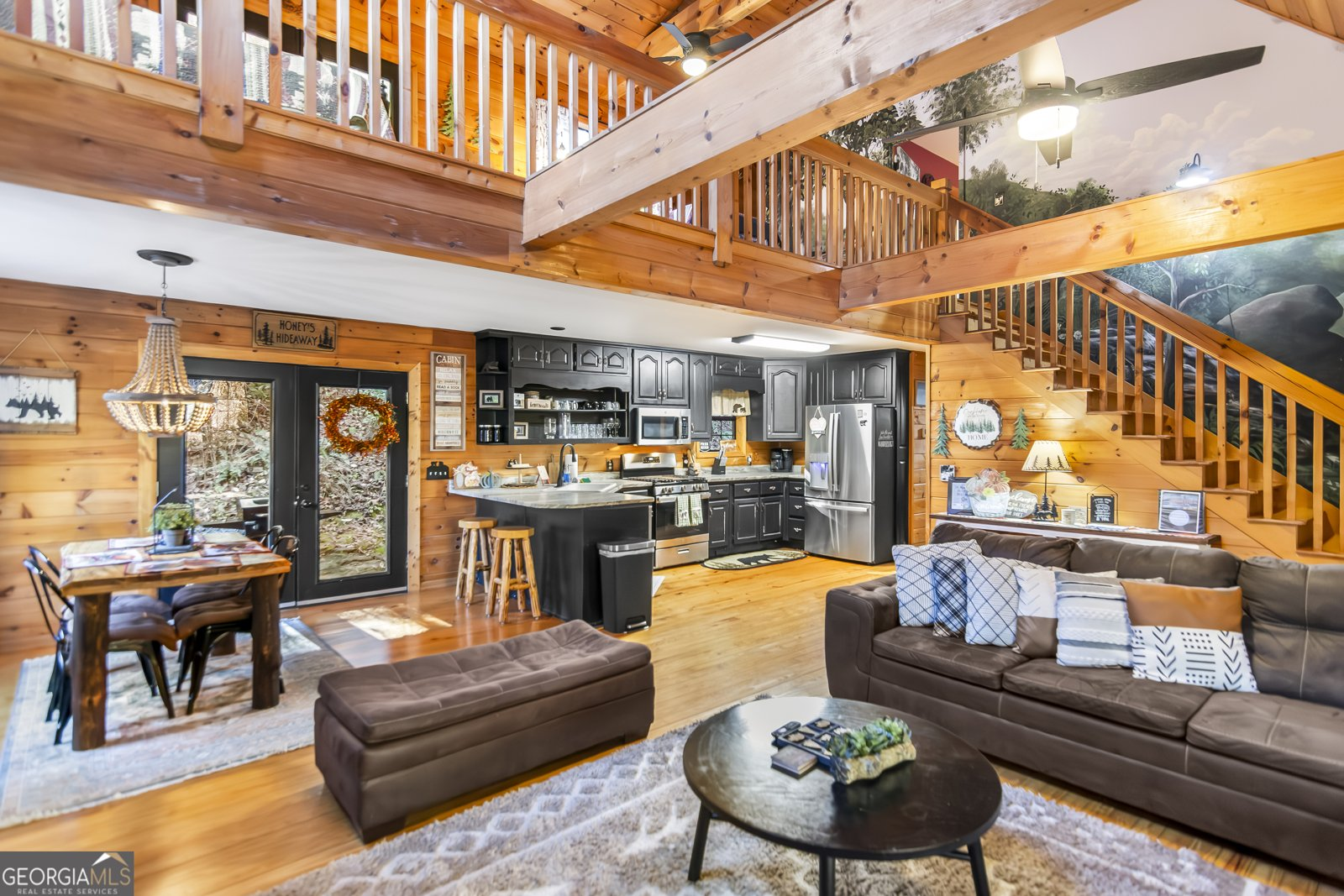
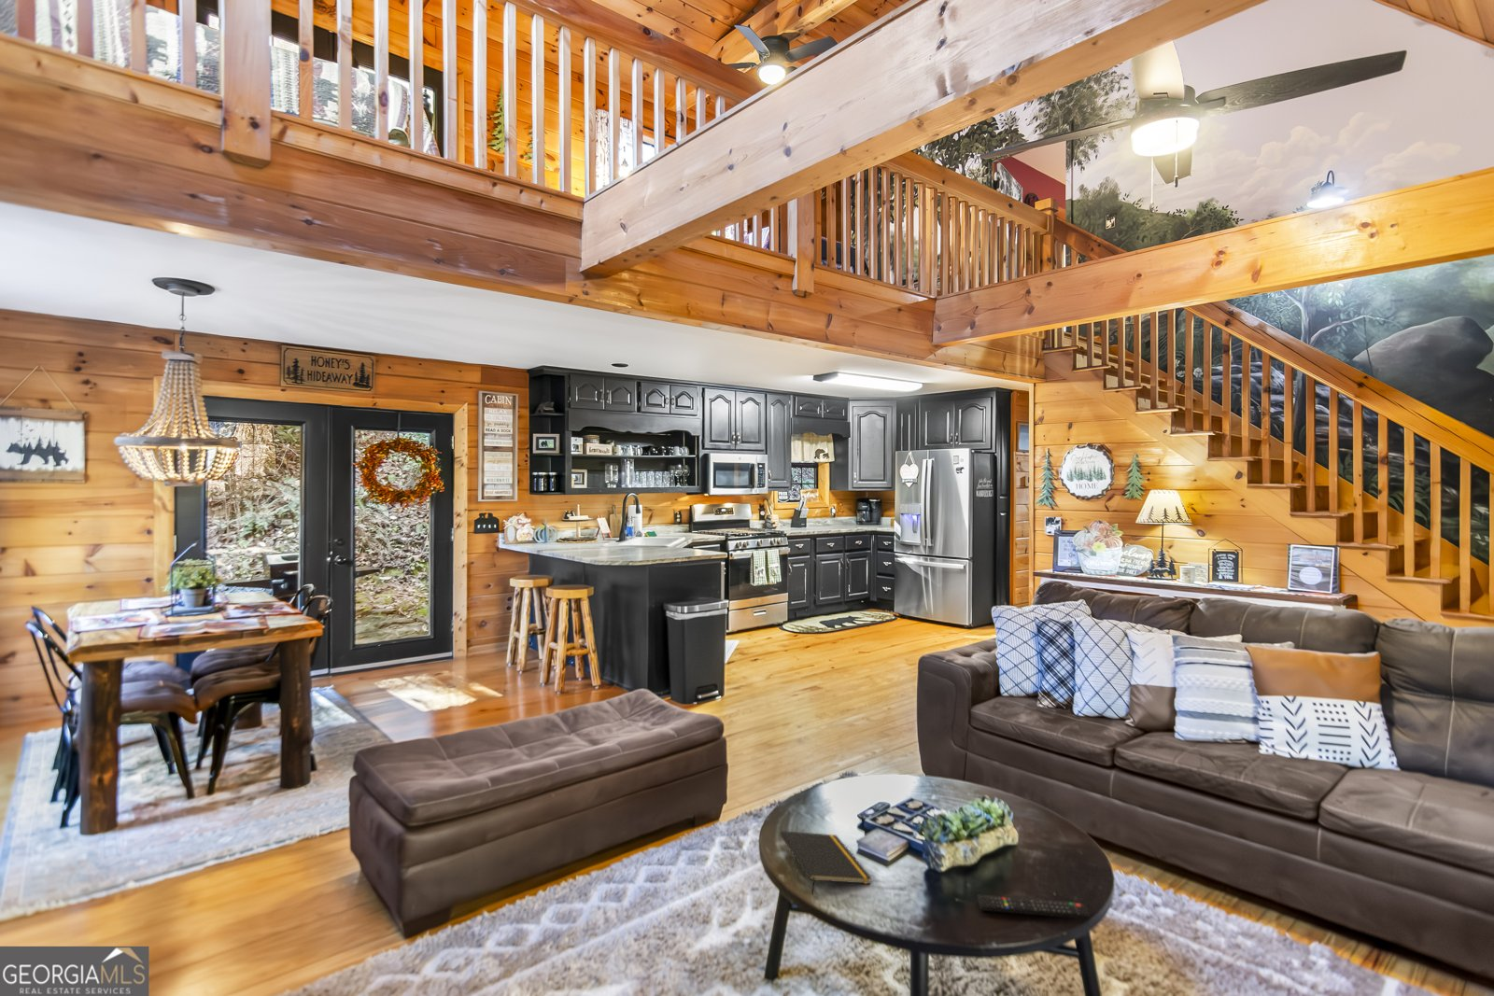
+ notepad [779,830,873,896]
+ remote control [977,894,1090,920]
